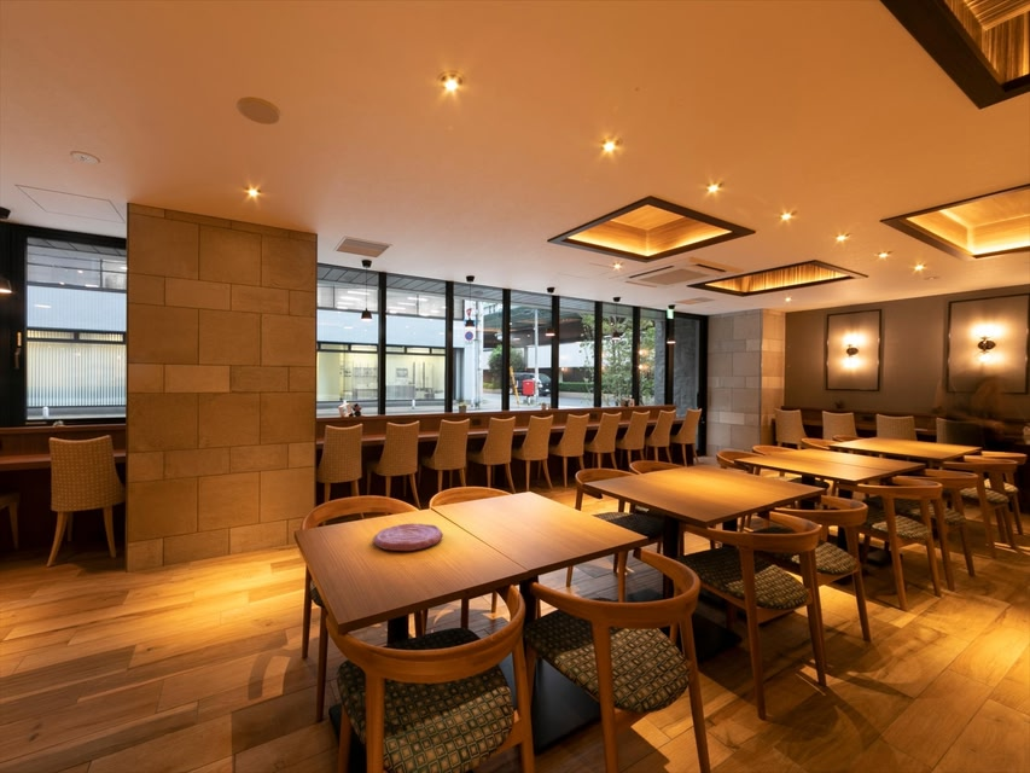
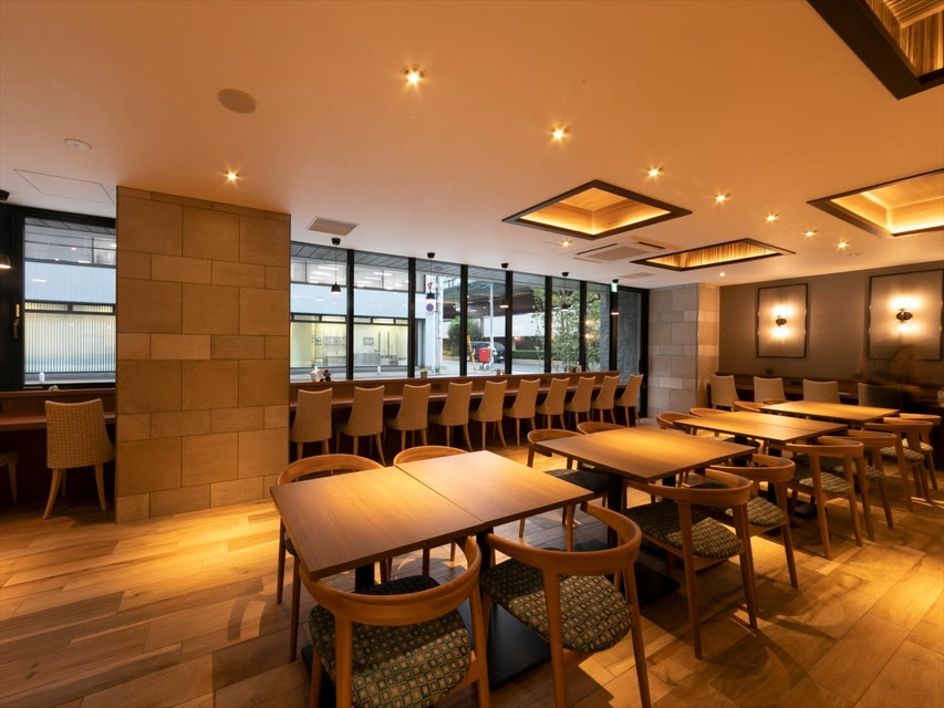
- plate [372,522,444,552]
